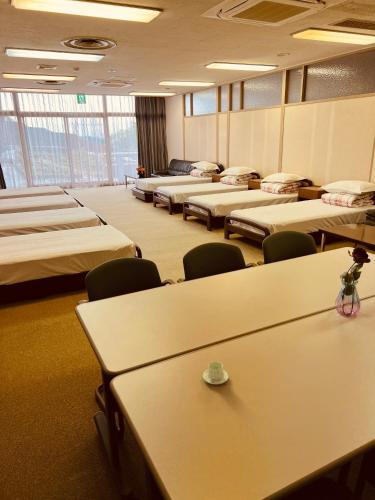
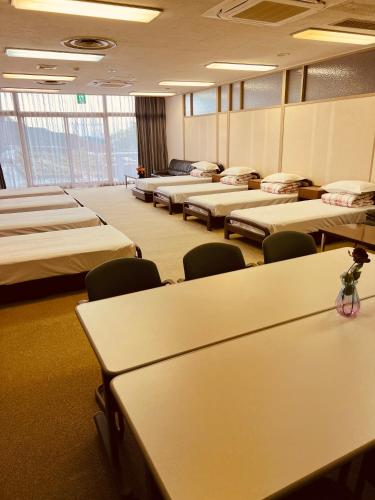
- chinaware [202,360,229,385]
